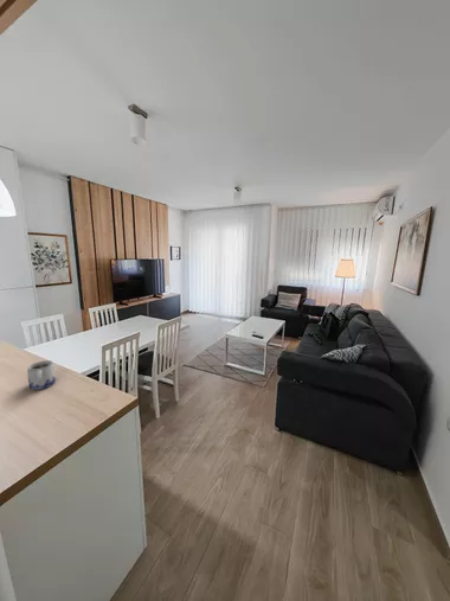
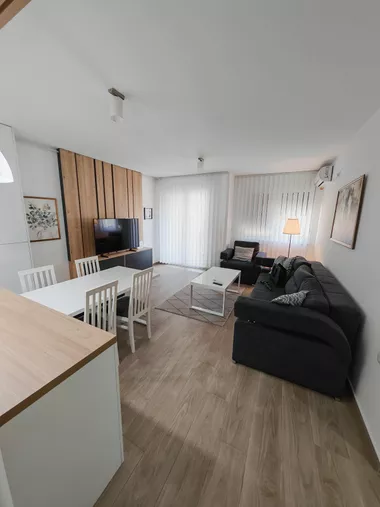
- mug [26,359,57,391]
